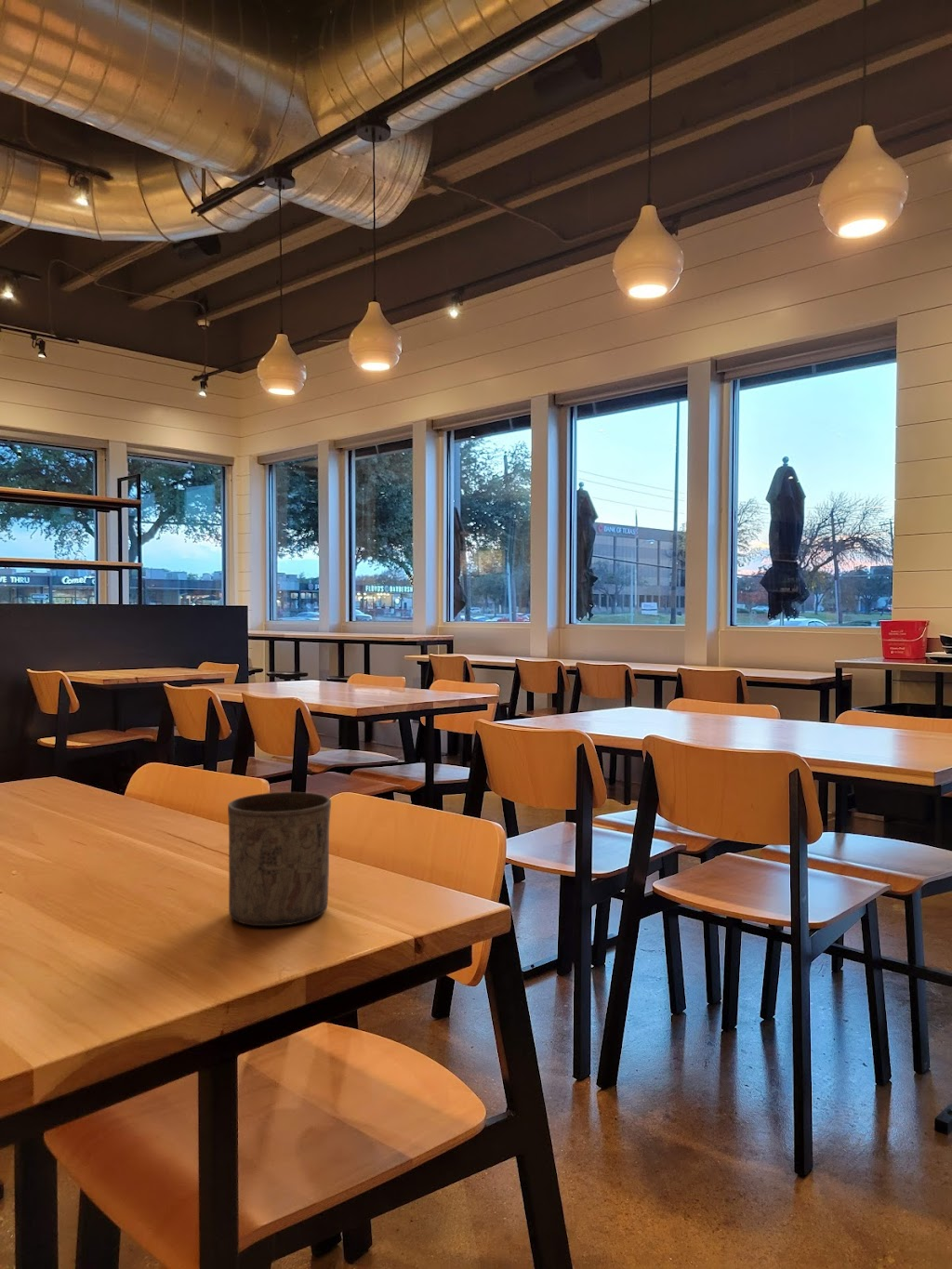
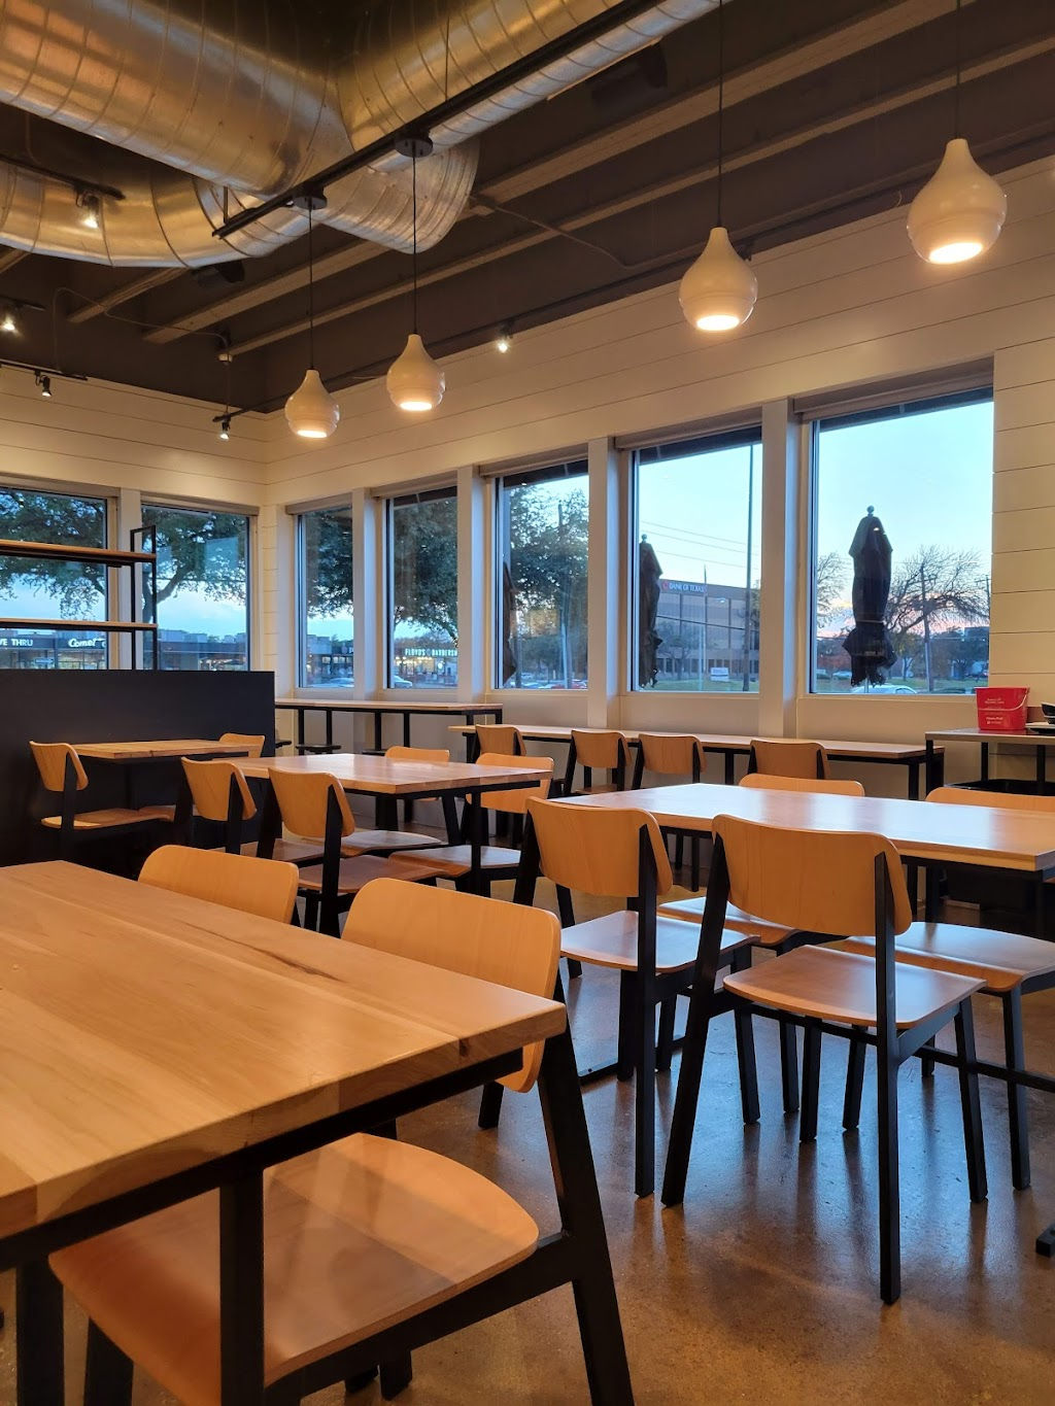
- cup [227,791,332,927]
